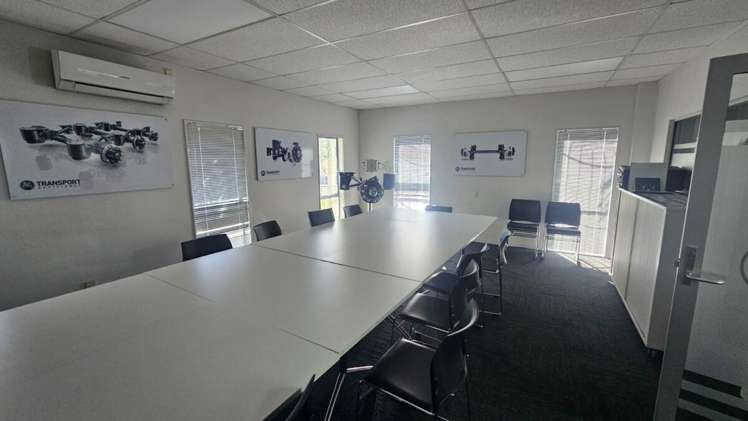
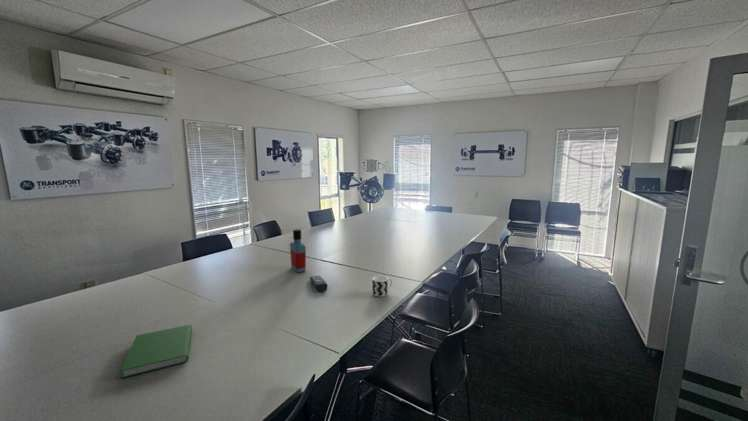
+ remote control [309,275,328,293]
+ cup [371,275,393,298]
+ hardcover book [120,324,193,379]
+ bottle [289,228,307,273]
